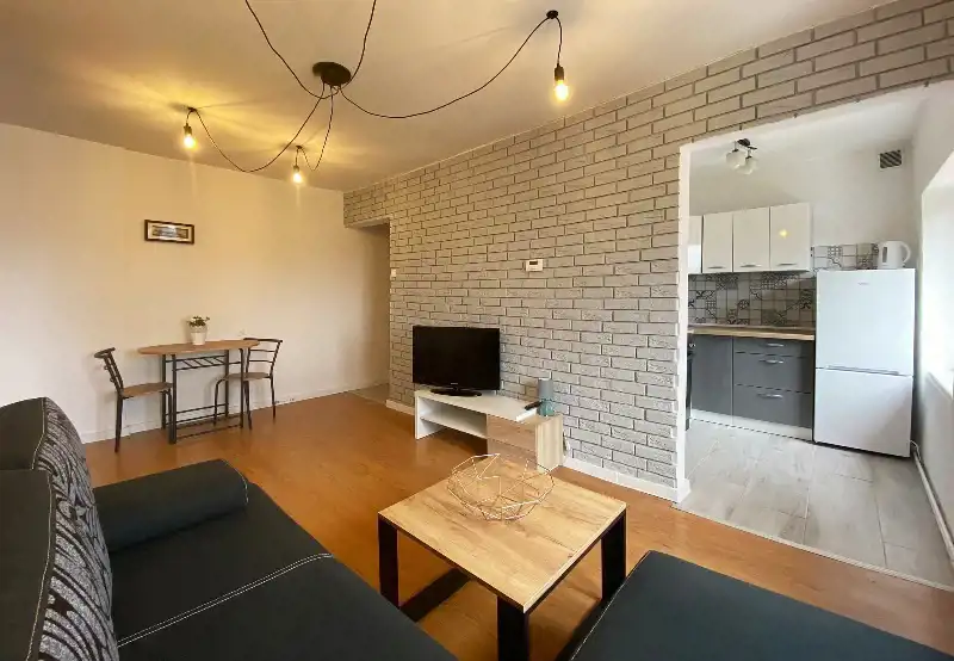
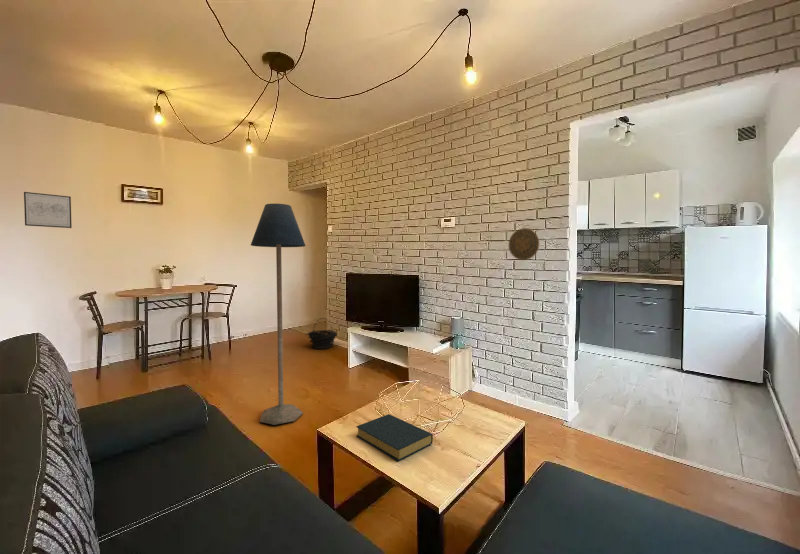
+ hardback book [355,413,434,462]
+ decorative plate [508,227,540,261]
+ basket [304,317,338,350]
+ floor lamp [250,203,307,426]
+ wall art [23,191,73,229]
